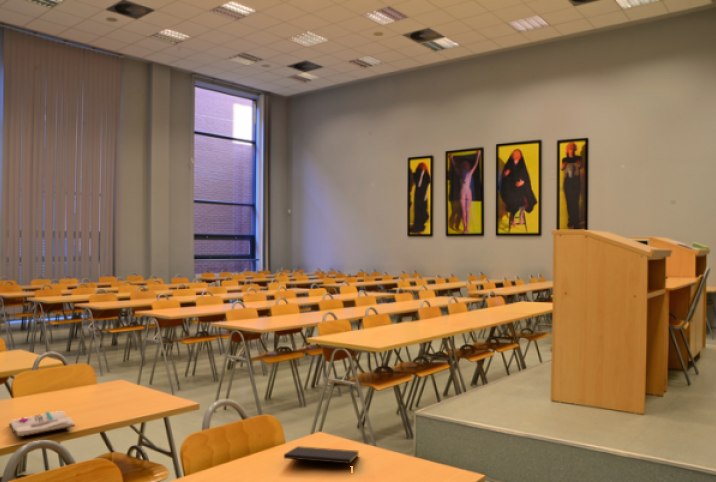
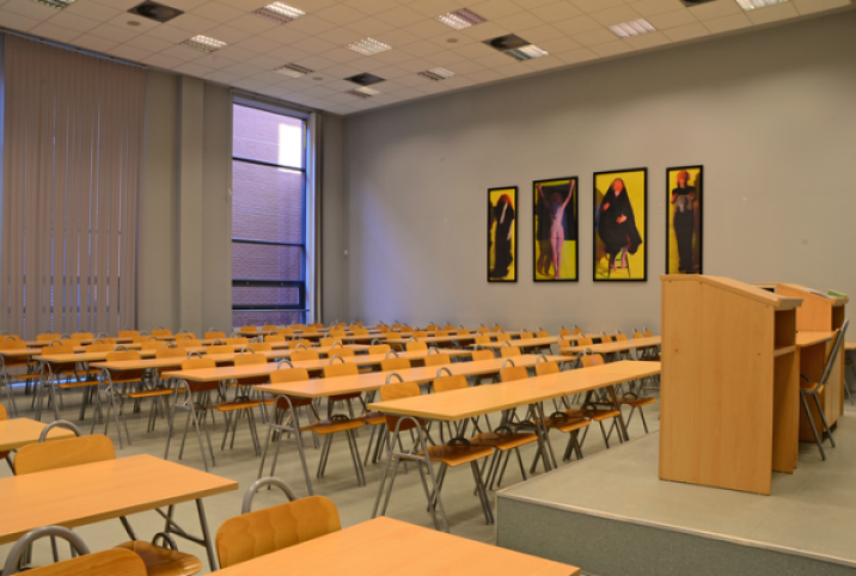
- notepad [283,445,360,465]
- book [8,410,76,439]
